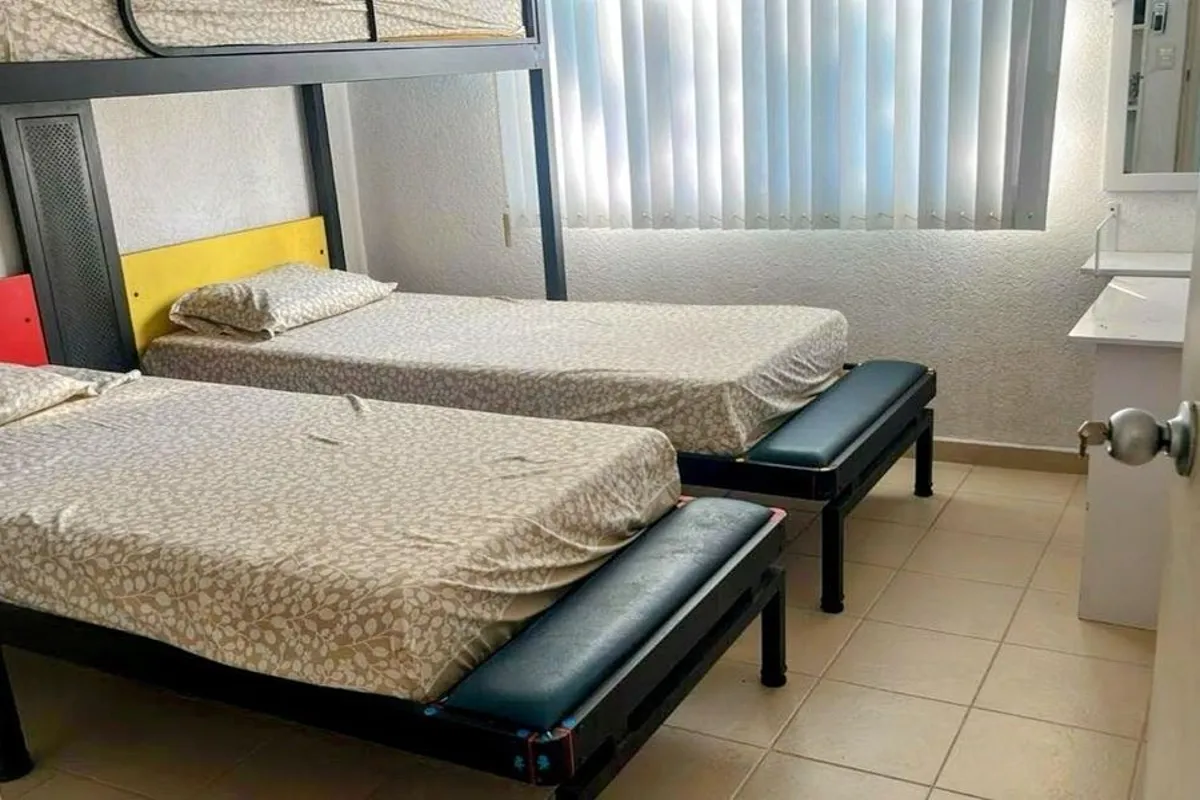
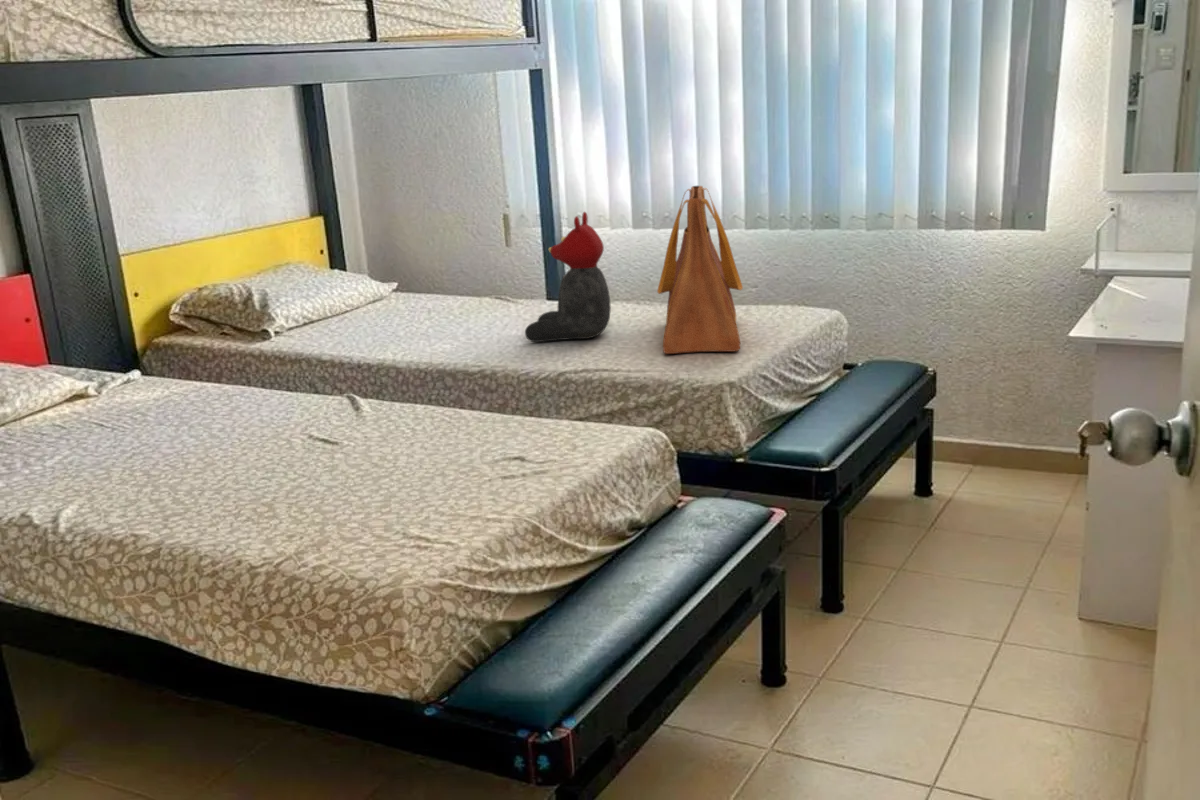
+ tote bag [656,185,744,355]
+ teddy bear [524,211,612,343]
